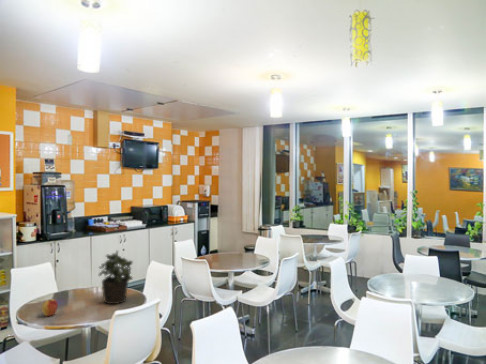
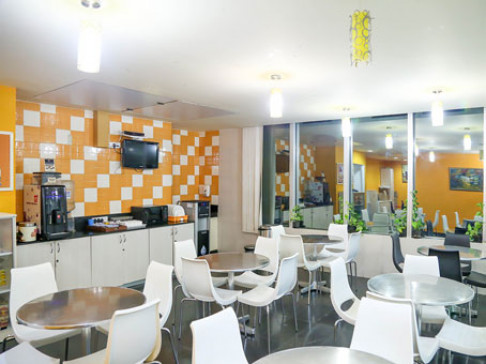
- apple [41,298,59,317]
- potted plant [98,249,134,305]
